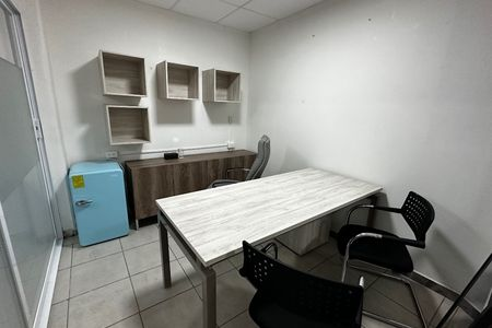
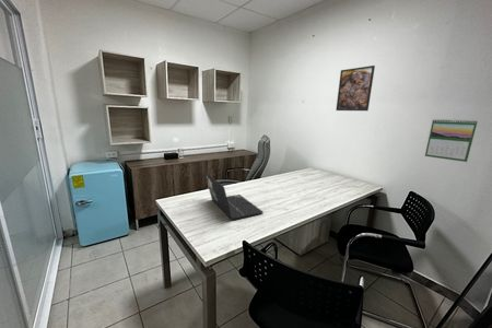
+ laptop [203,172,265,221]
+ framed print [336,65,376,112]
+ calendar [424,118,479,163]
